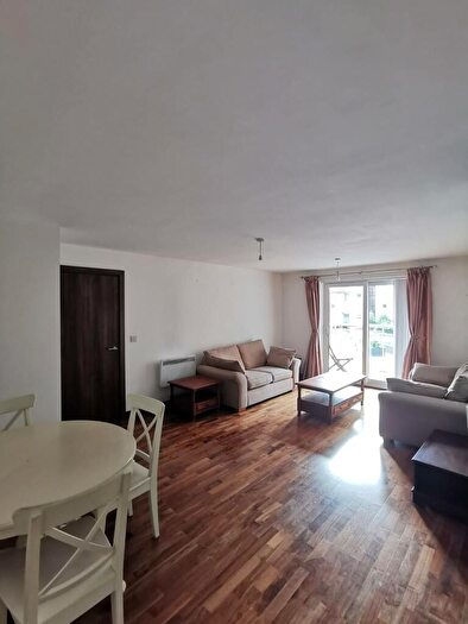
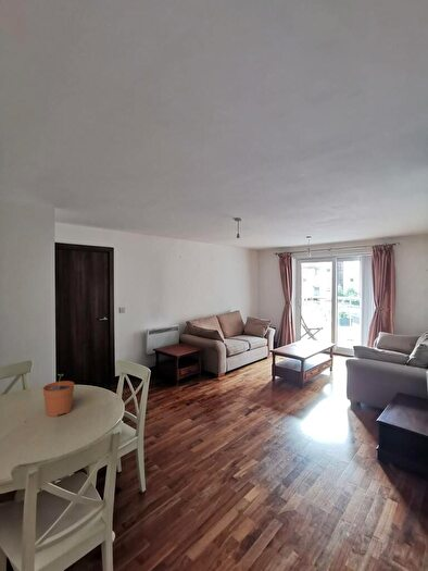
+ plant pot [41,373,75,418]
